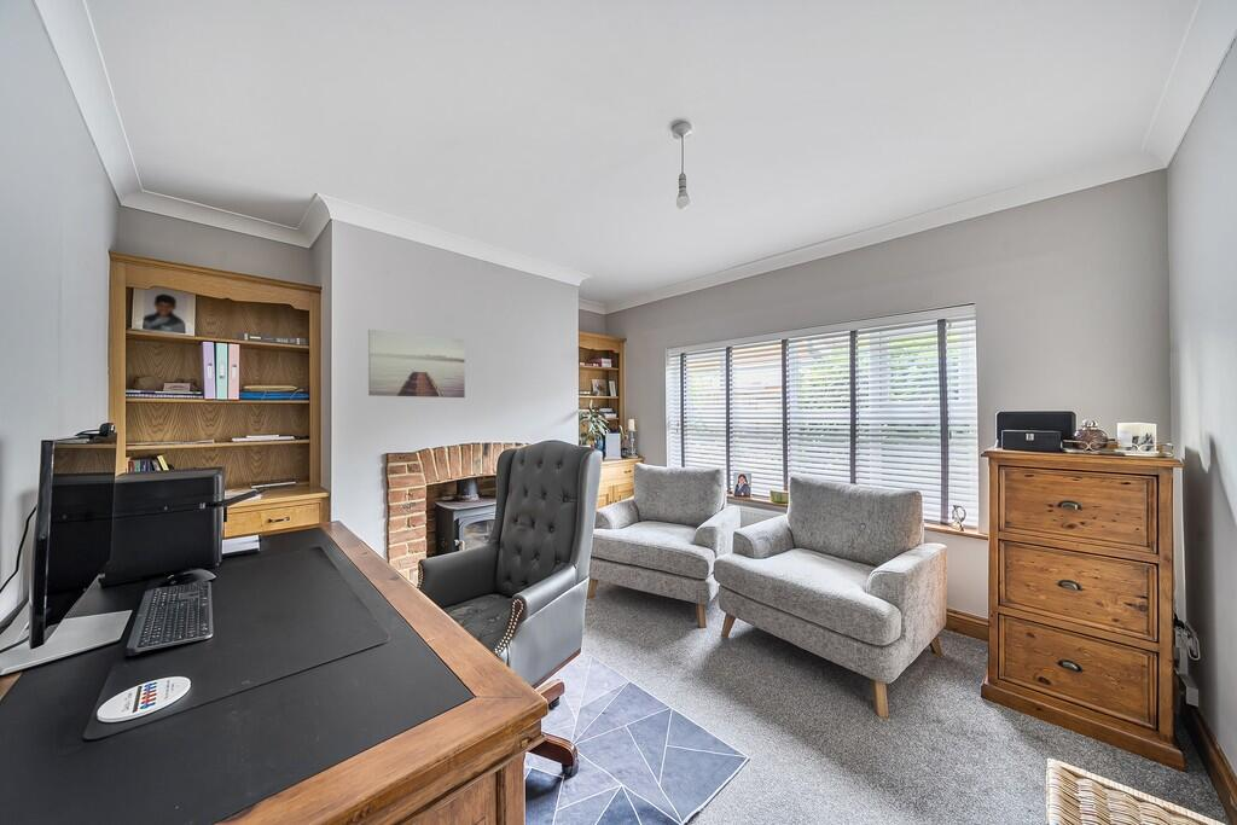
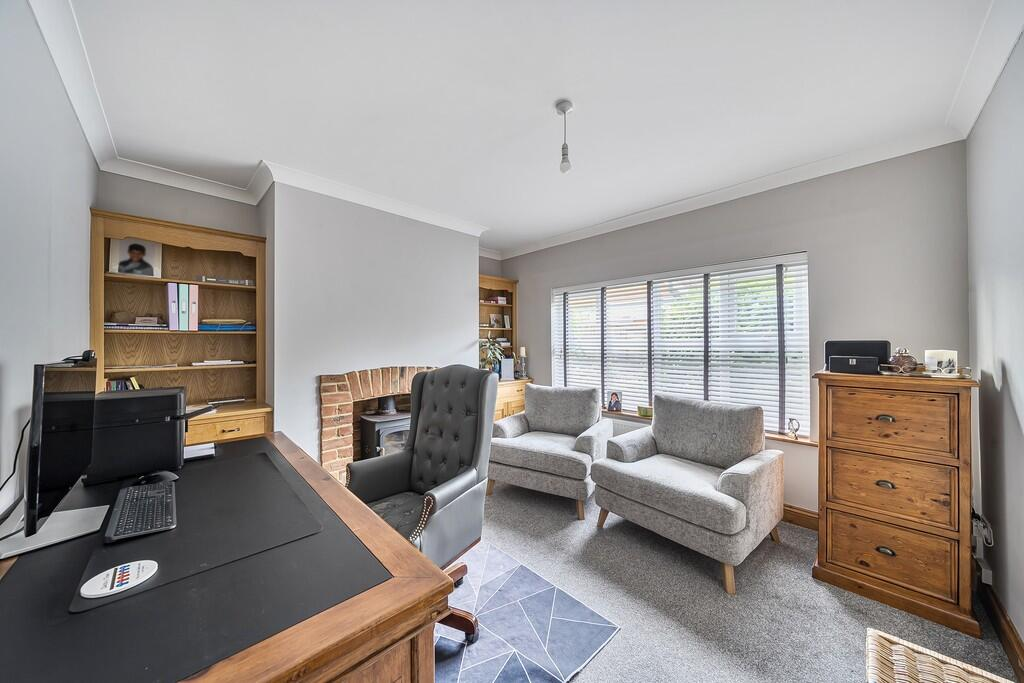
- wall art [367,329,466,399]
